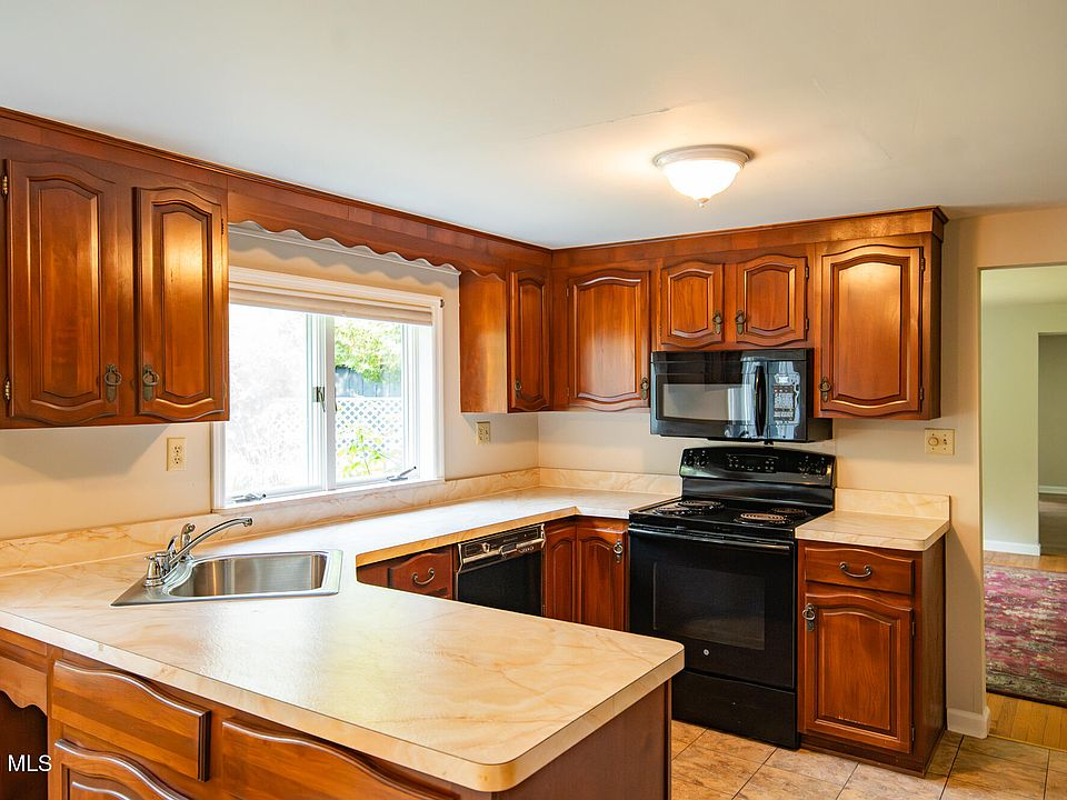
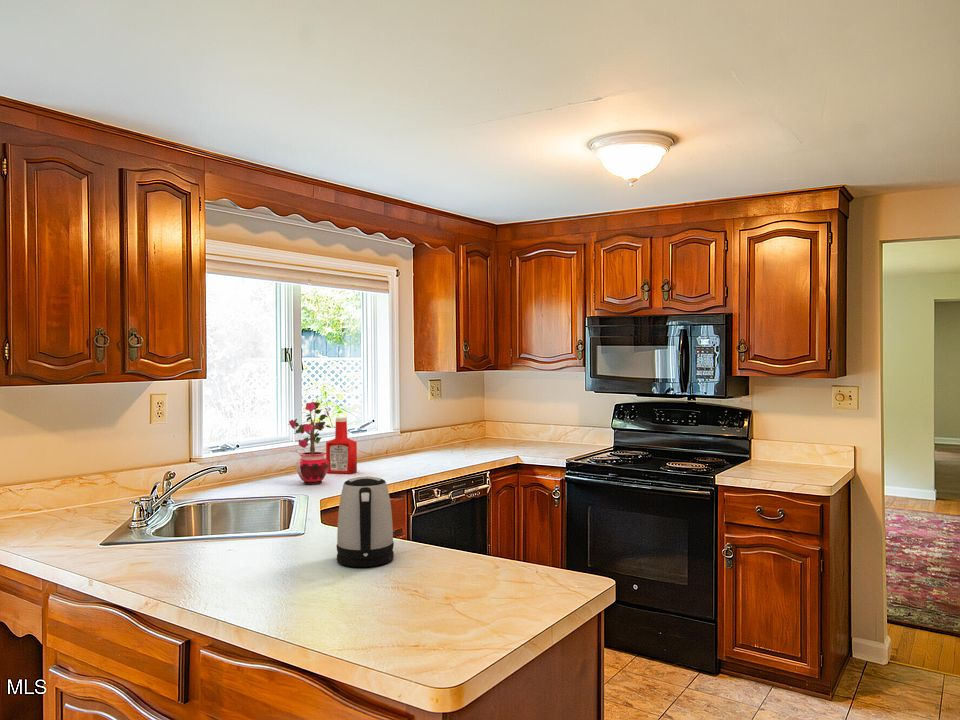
+ potted plant [287,399,337,485]
+ kettle [336,476,395,568]
+ soap bottle [325,416,358,475]
